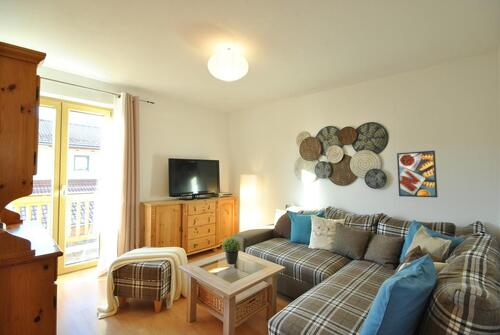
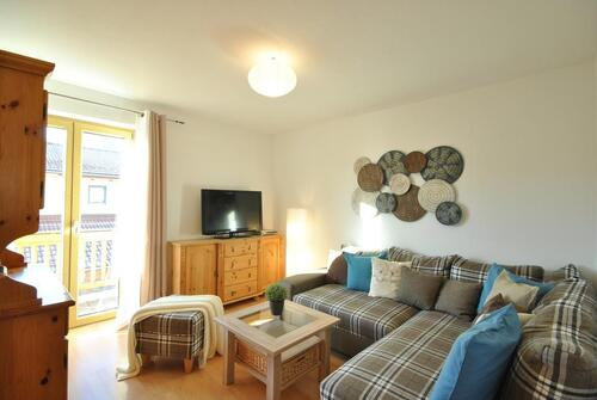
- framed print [396,149,439,198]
